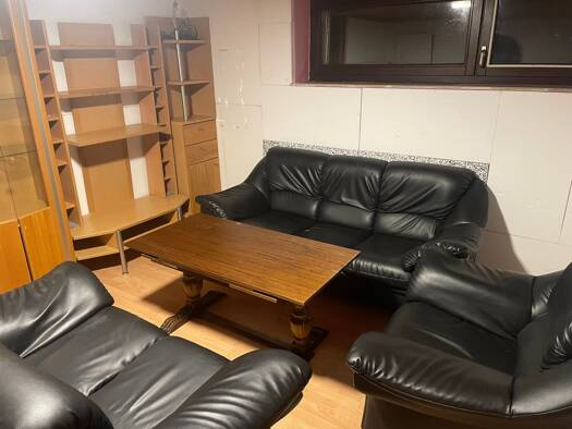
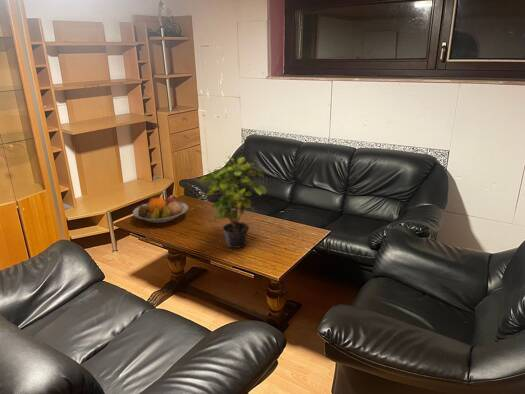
+ fruit bowl [132,194,189,224]
+ potted plant [197,155,268,249]
